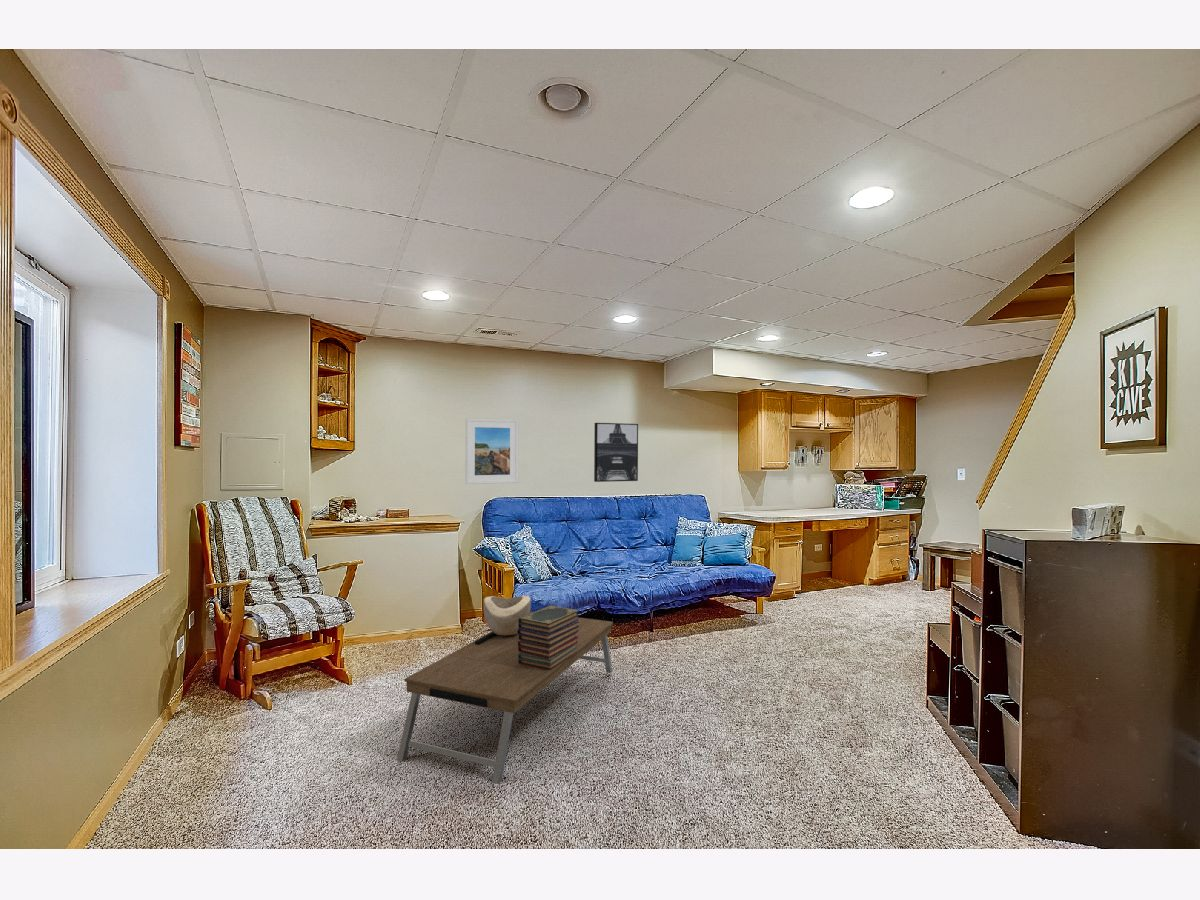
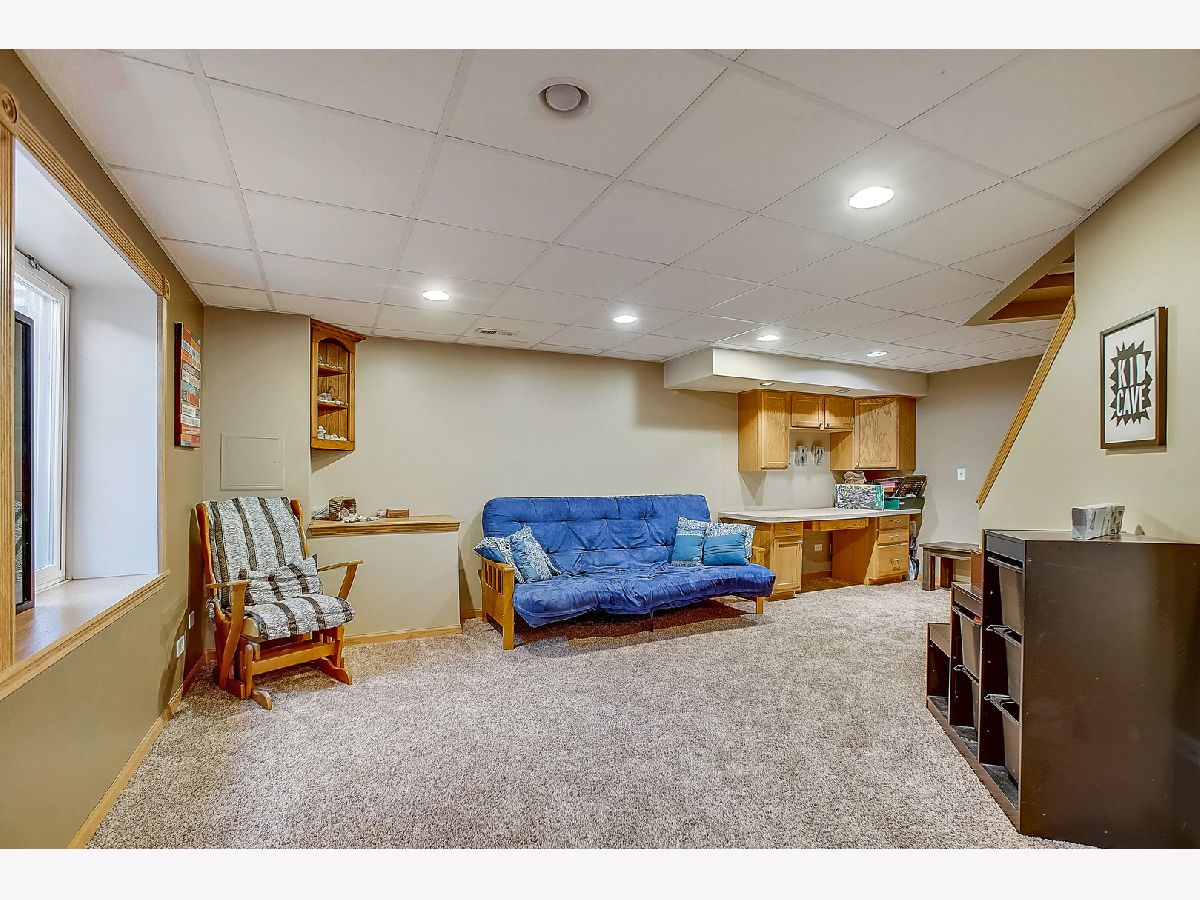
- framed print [465,417,519,485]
- wall art [593,422,639,483]
- coffee table [396,611,614,785]
- decorative bowl [483,595,532,635]
- book stack [517,604,580,670]
